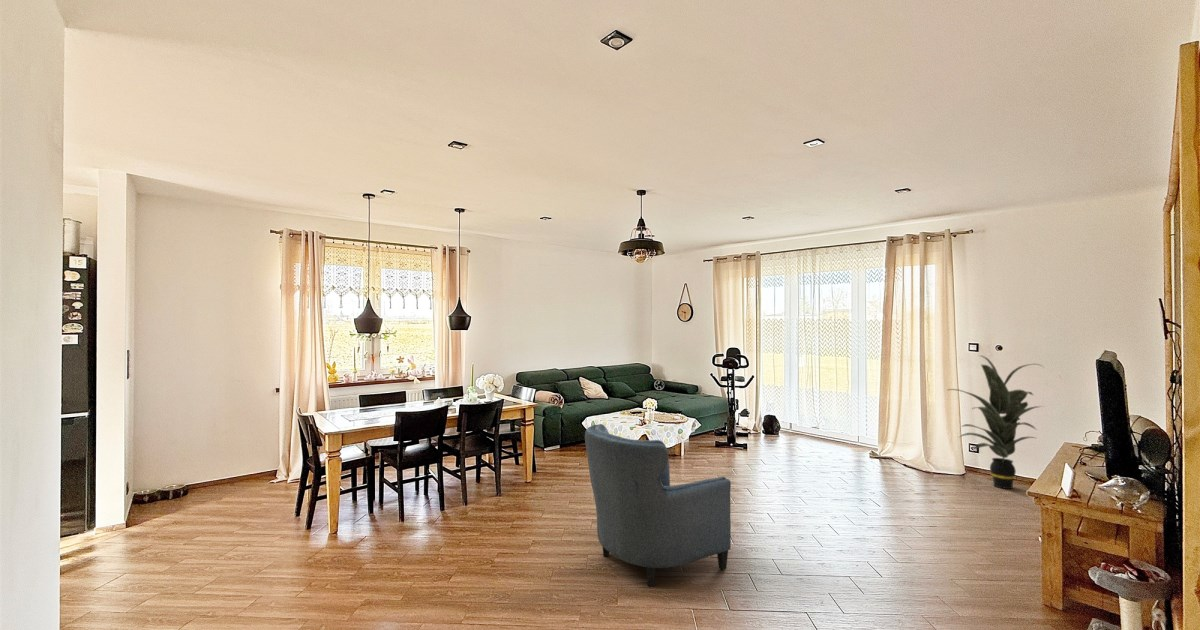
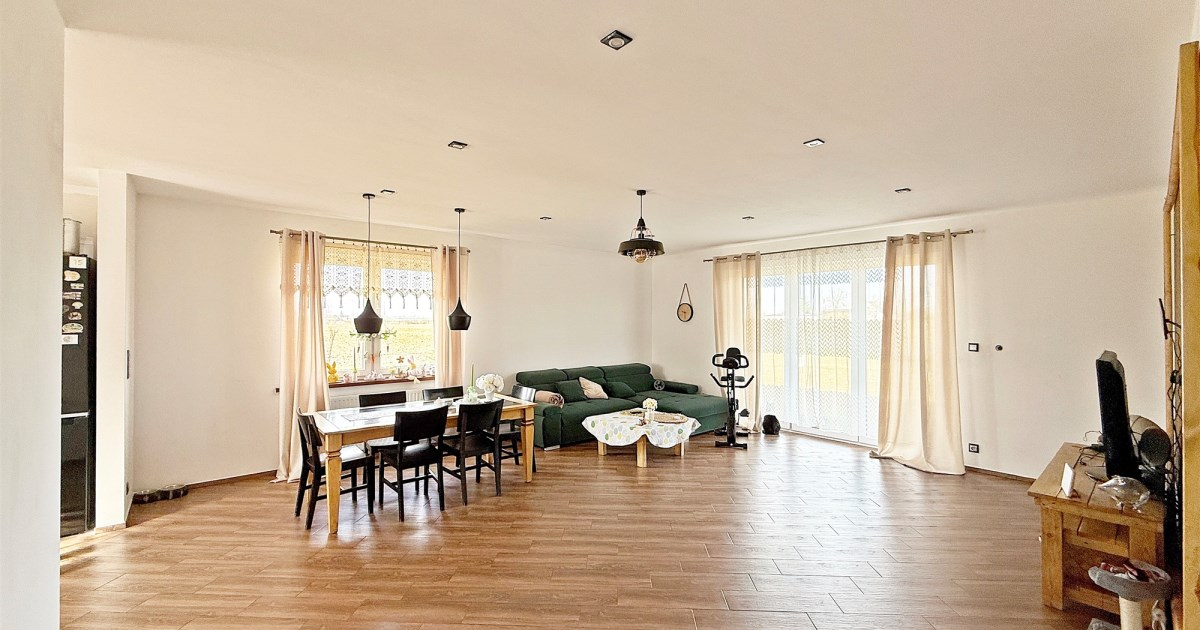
- indoor plant [948,354,1046,490]
- armchair [584,423,732,588]
